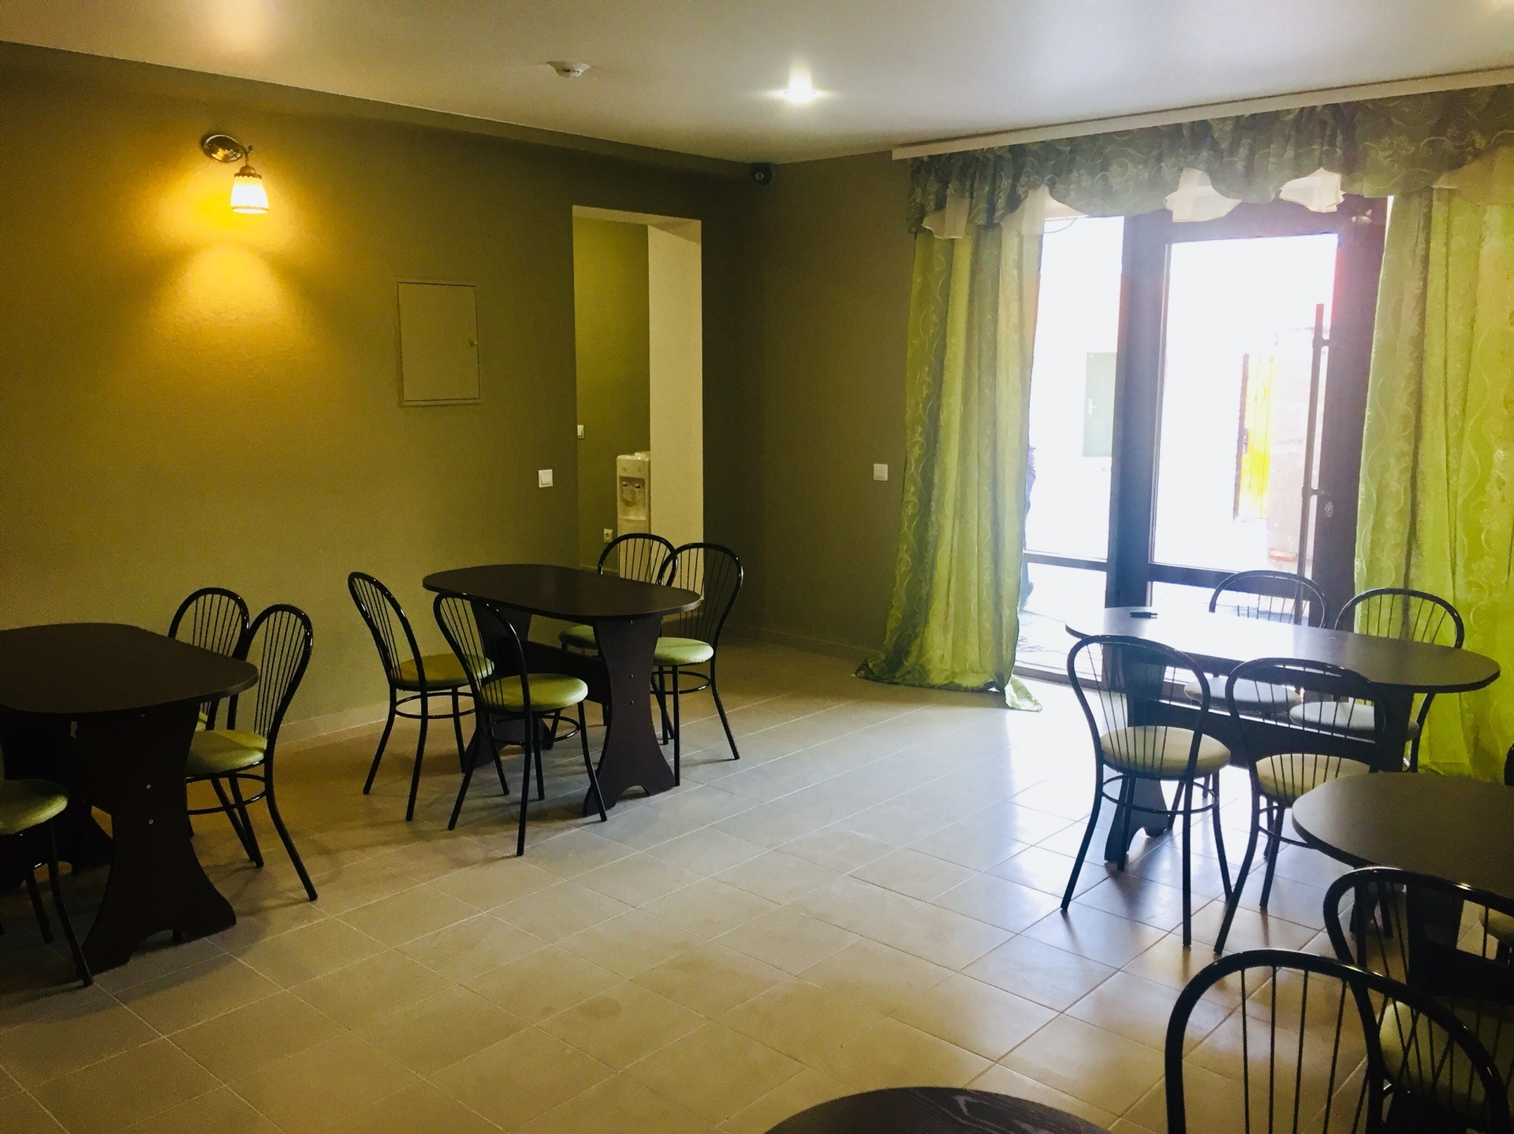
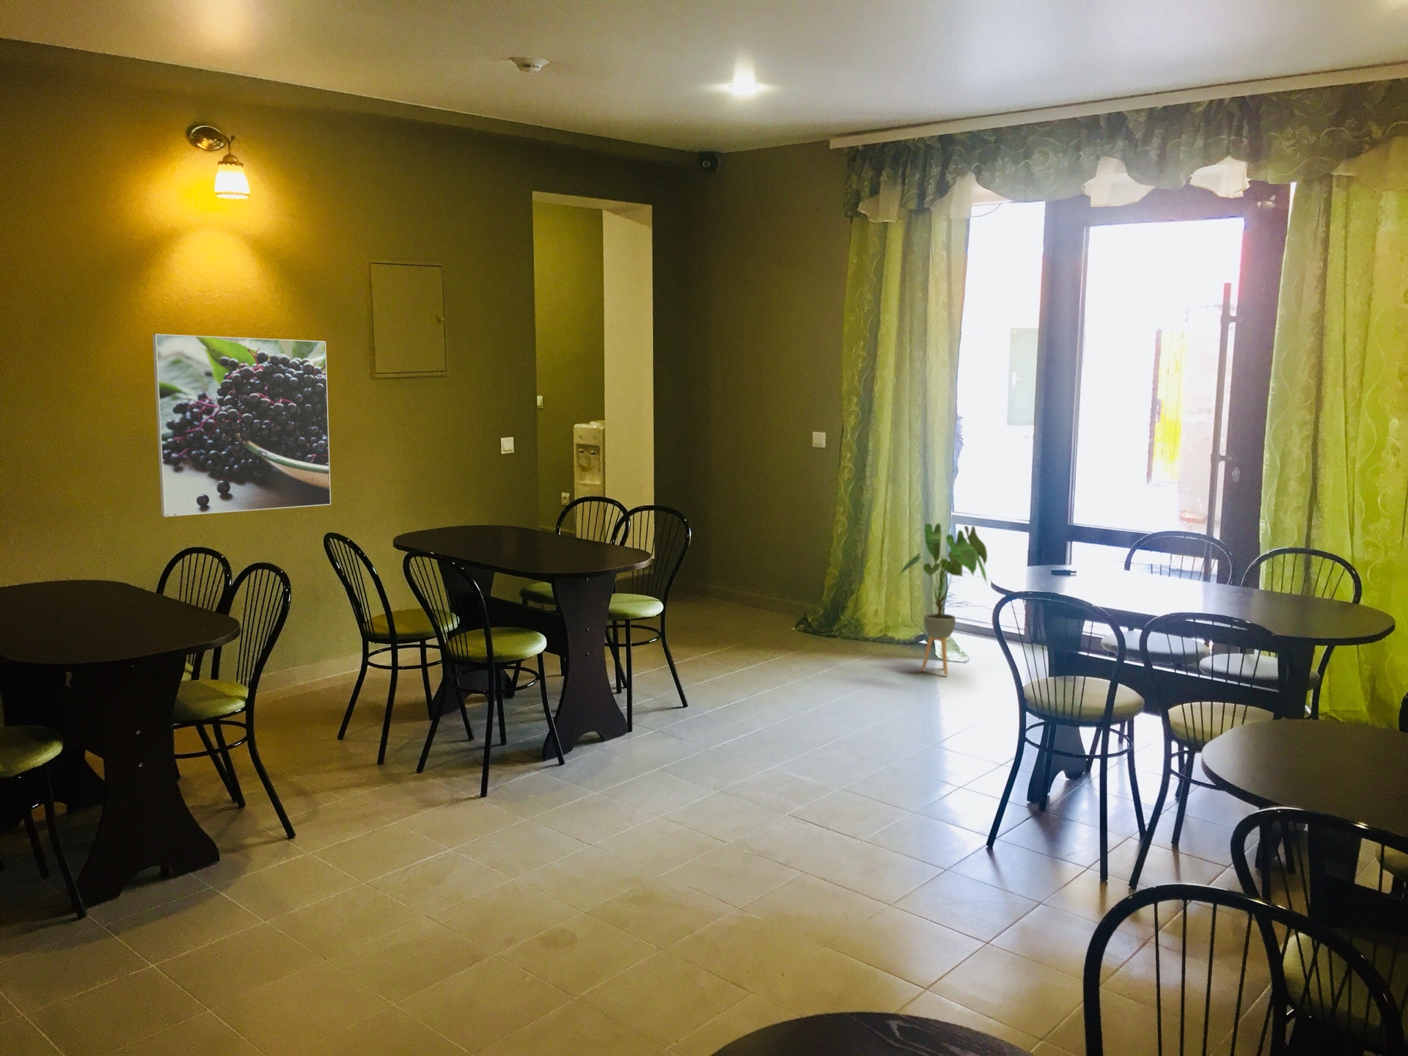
+ house plant [897,522,989,677]
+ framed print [152,333,331,518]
